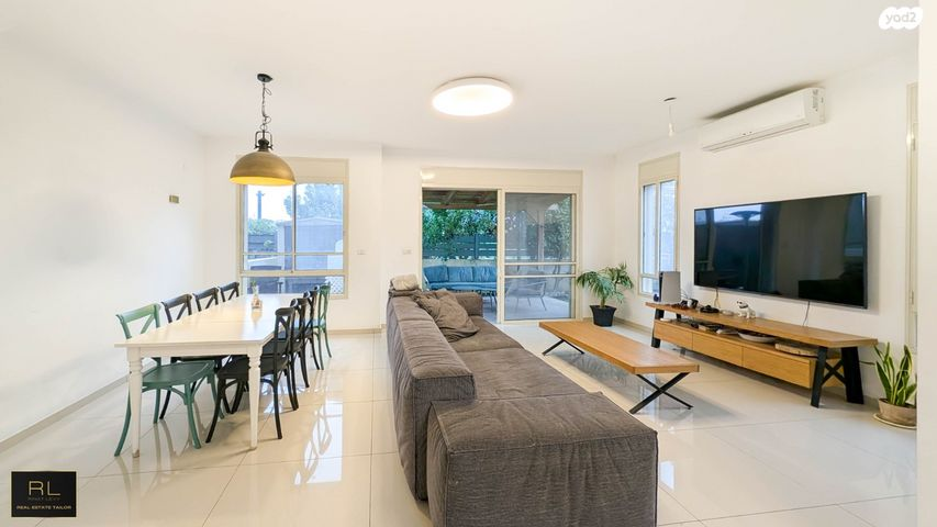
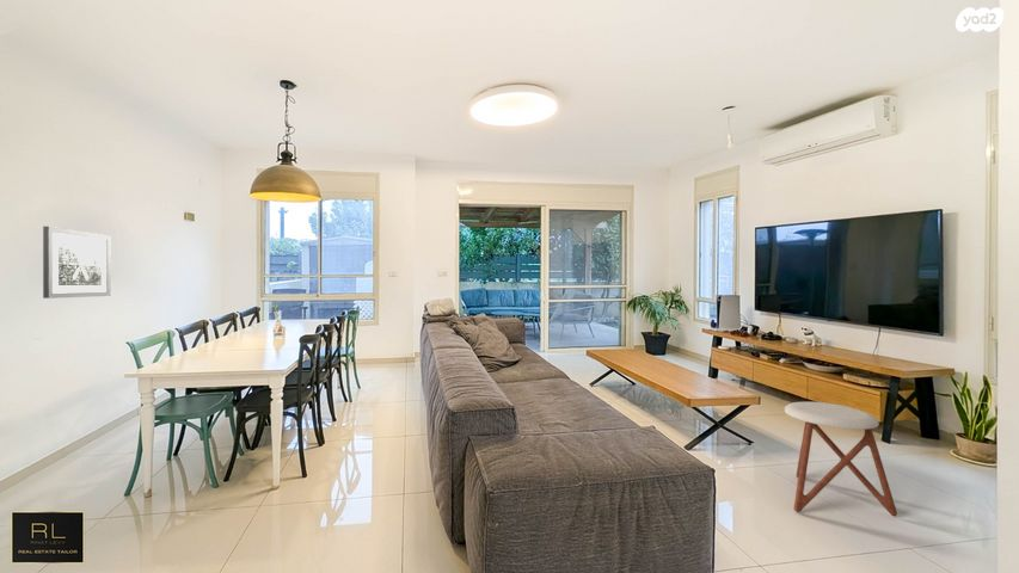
+ stool [784,401,898,517]
+ wall art [42,226,111,300]
